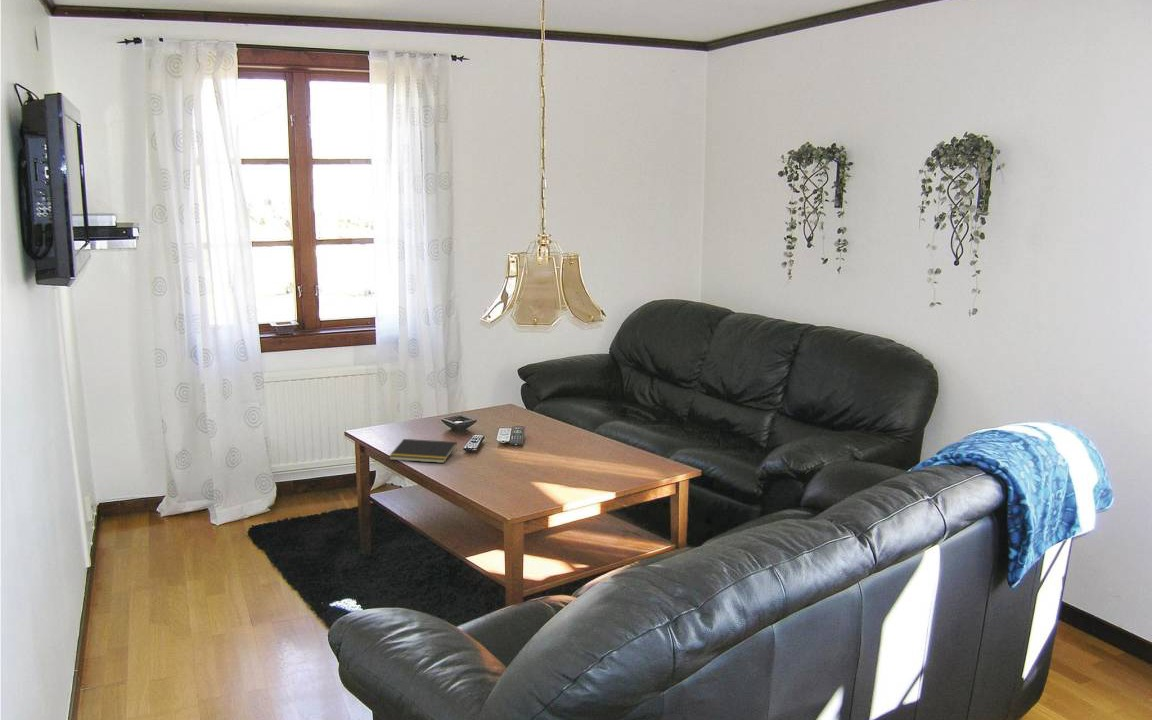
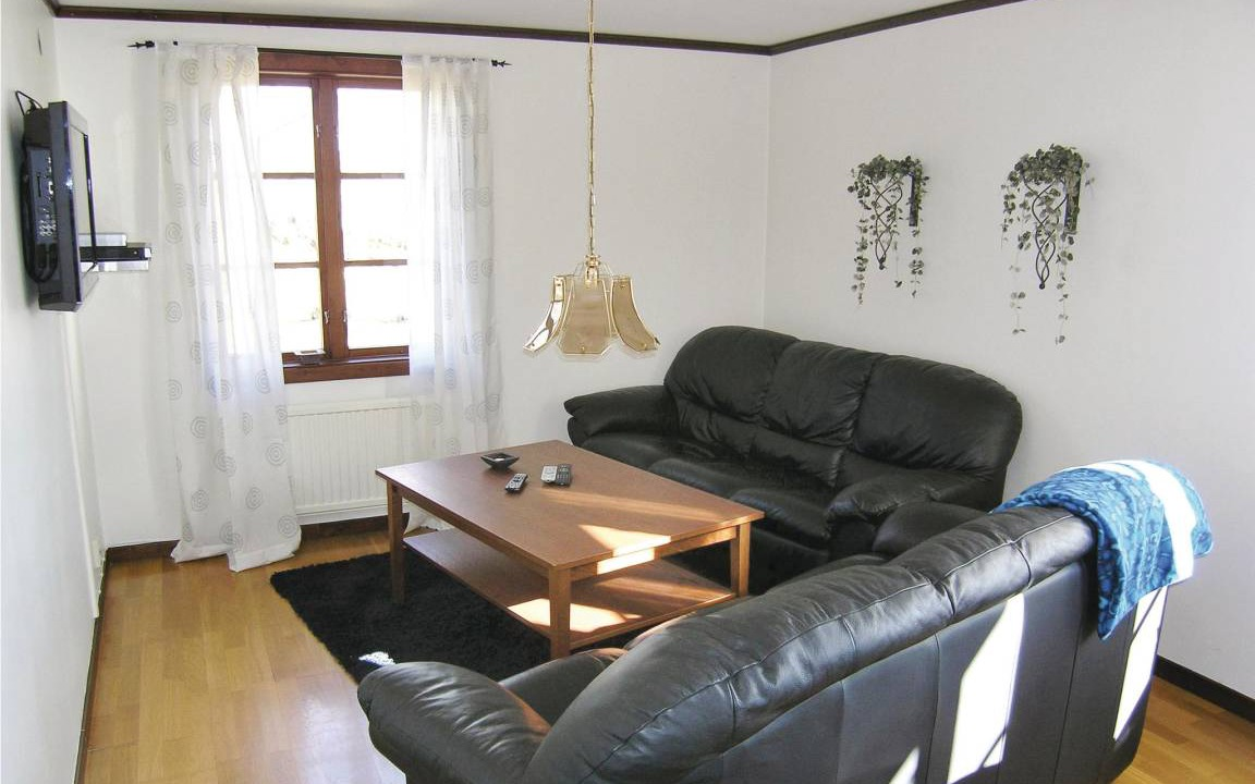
- notepad [388,438,458,464]
